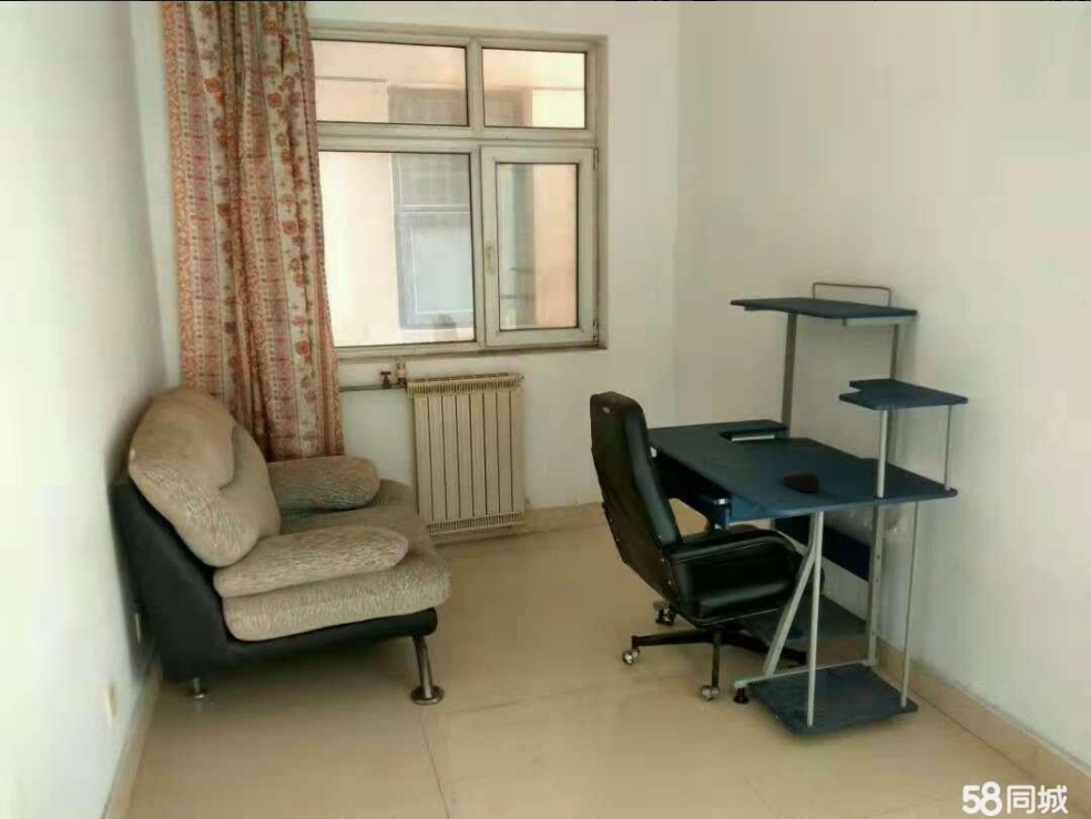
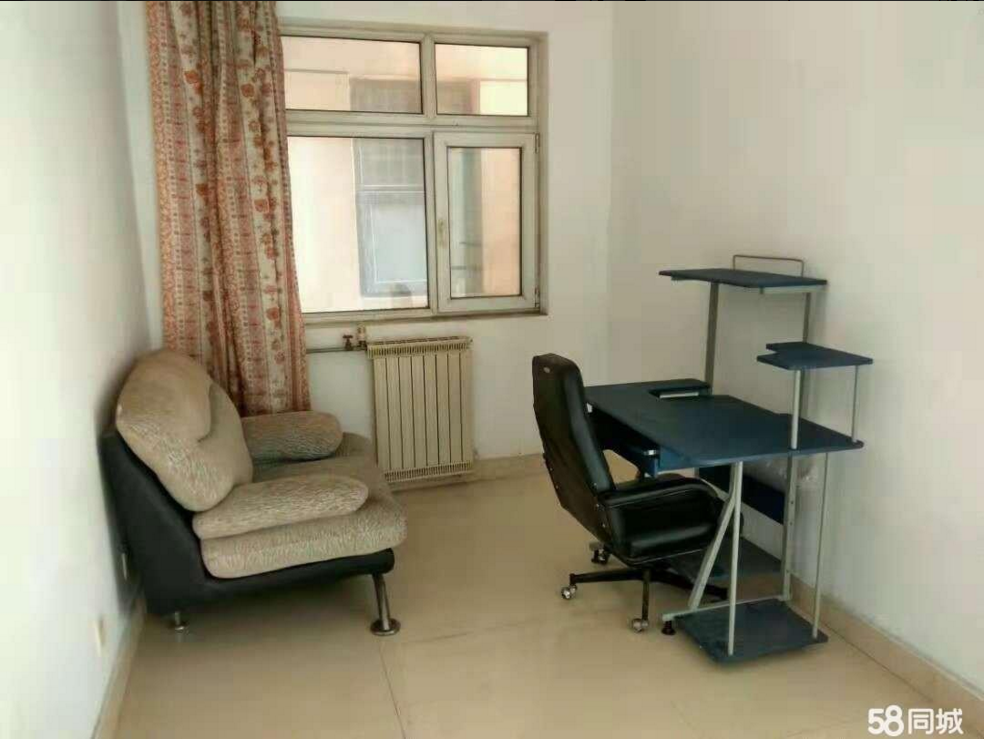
- computer mouse [781,470,820,493]
